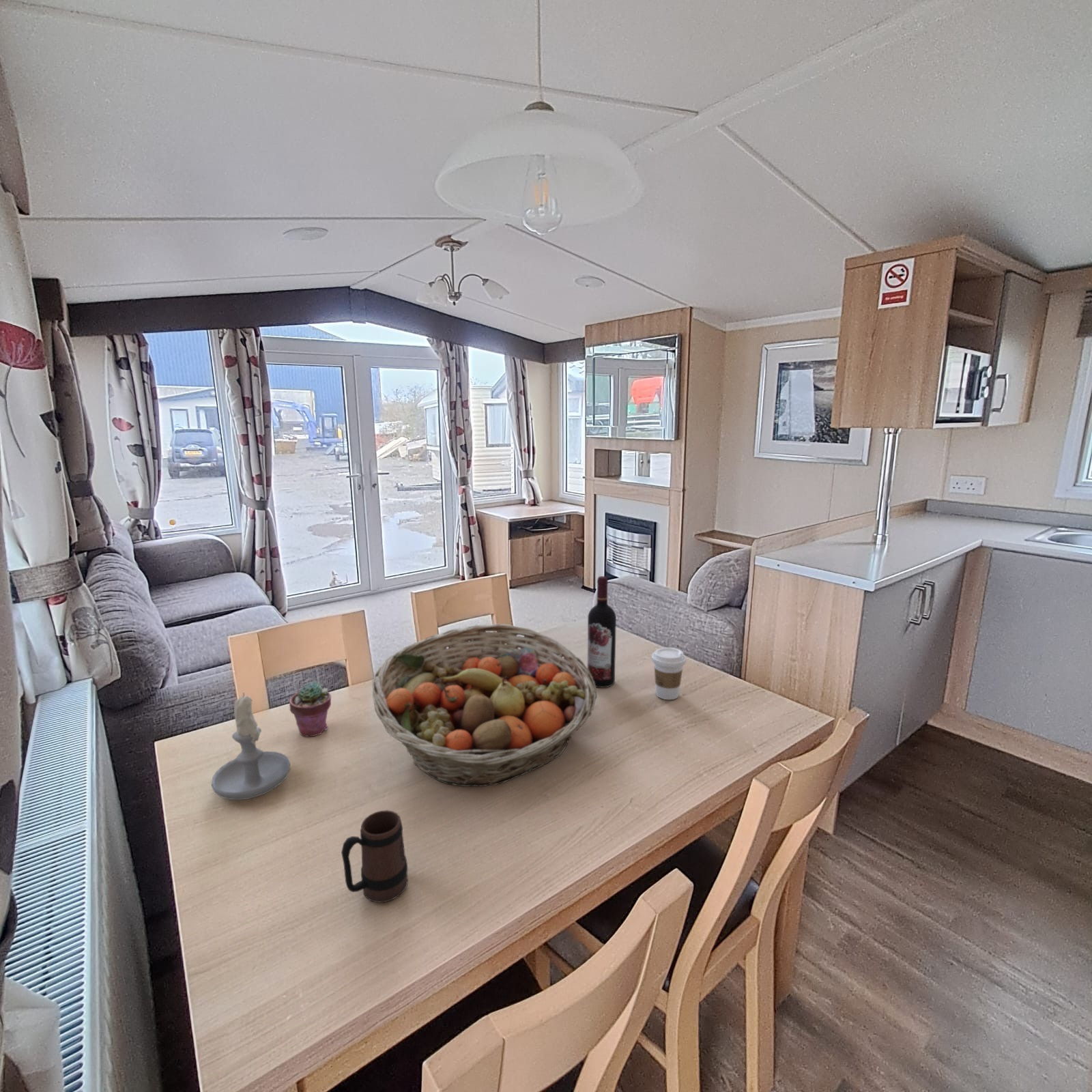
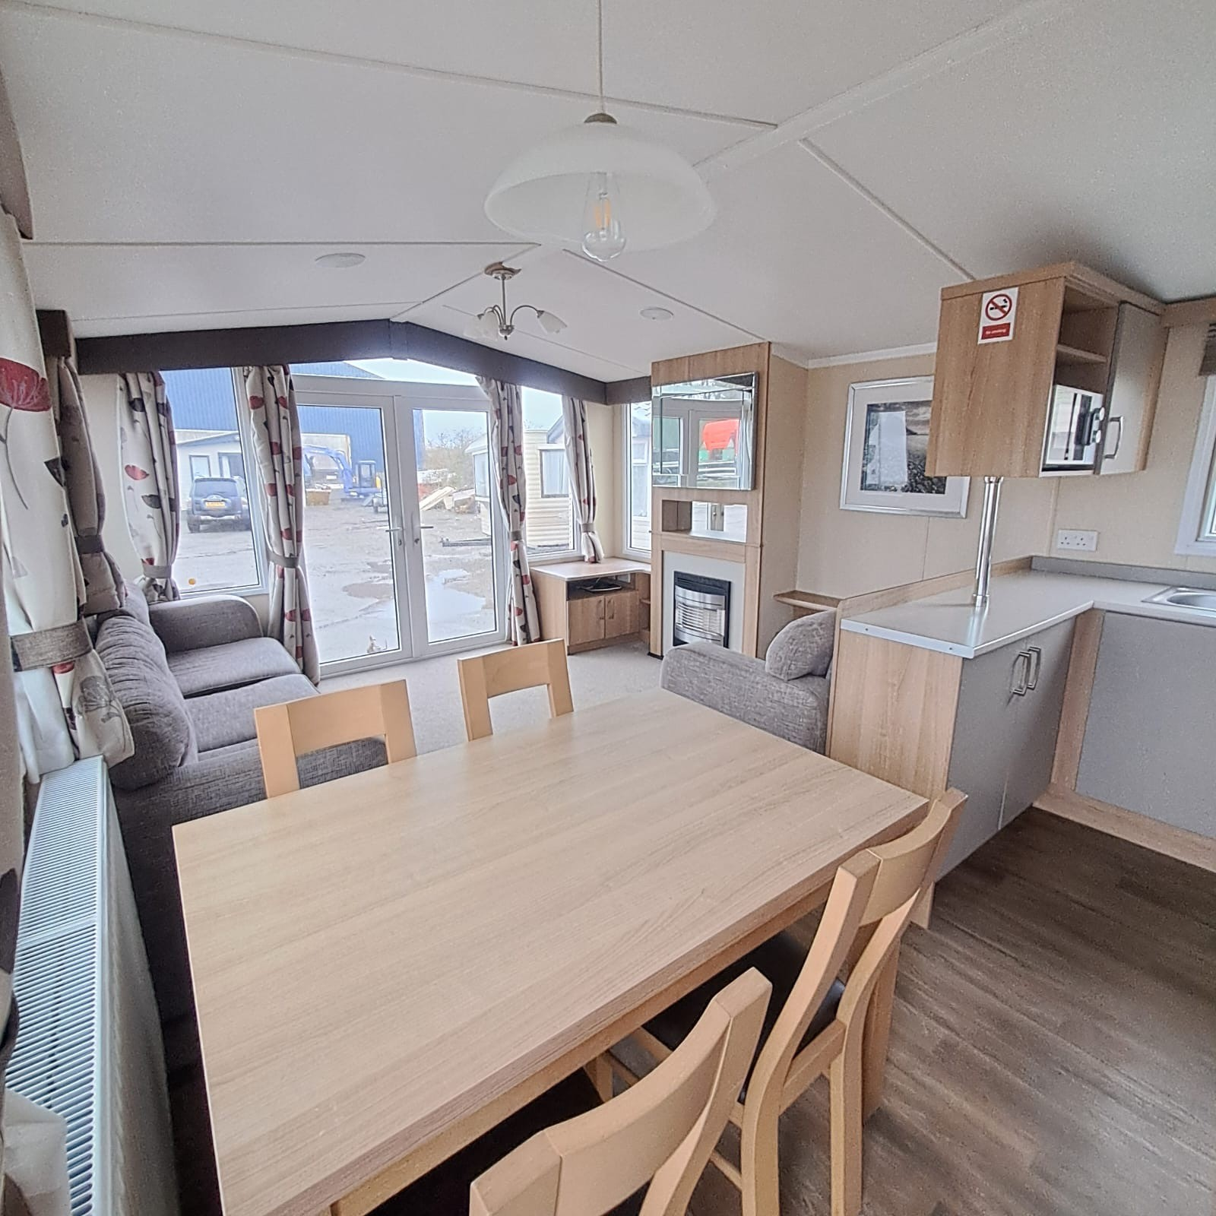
- candle [211,691,291,801]
- mug [341,809,409,903]
- potted succulent [289,681,332,737]
- wine bottle [587,575,617,688]
- fruit basket [371,623,598,787]
- coffee cup [651,647,687,700]
